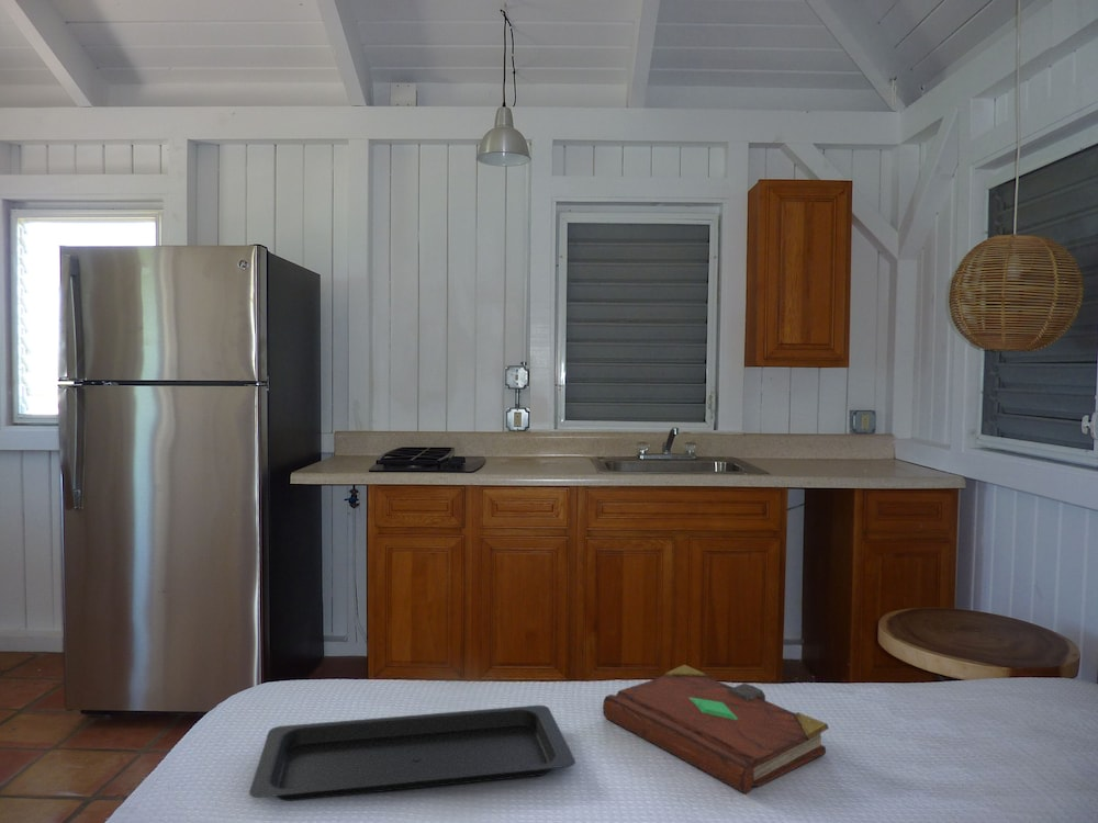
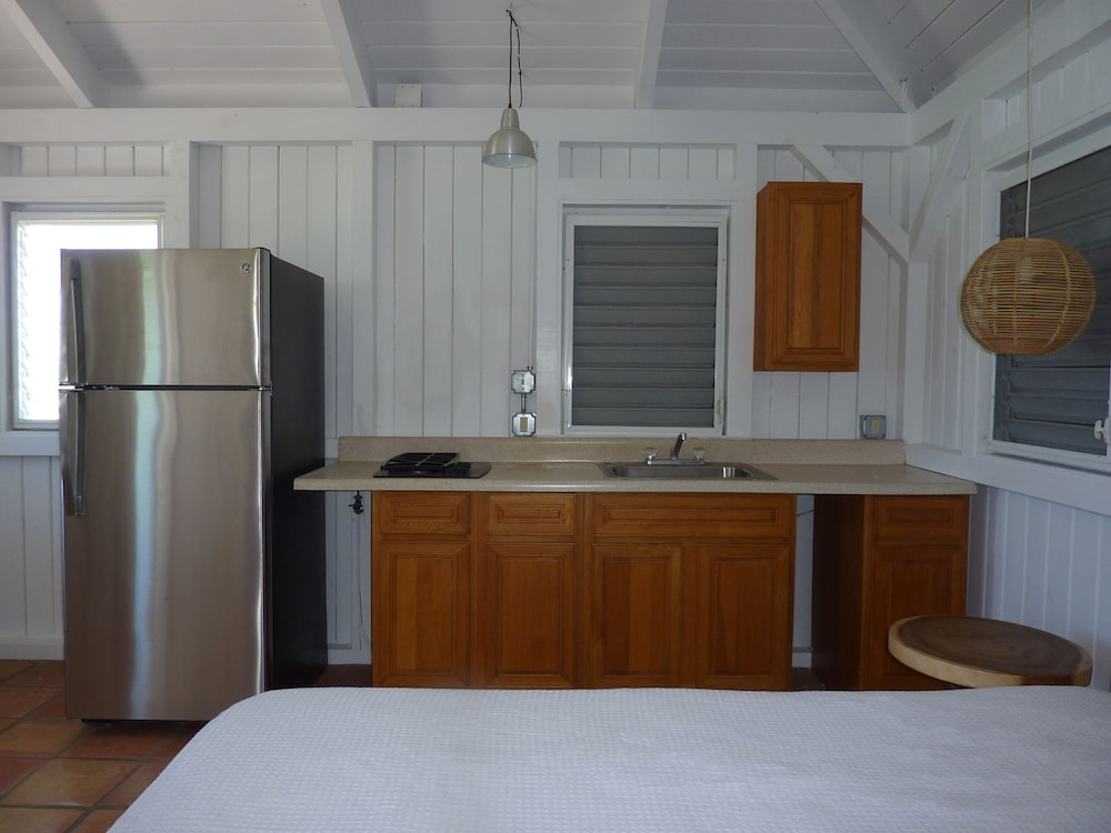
- serving tray [248,704,576,802]
- book [602,664,830,796]
